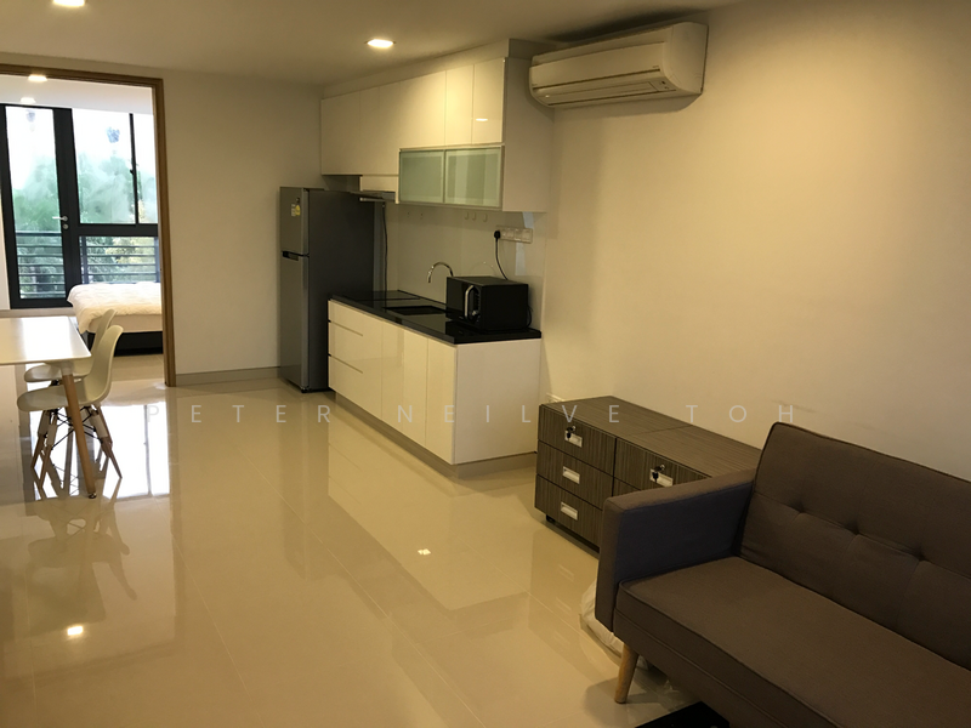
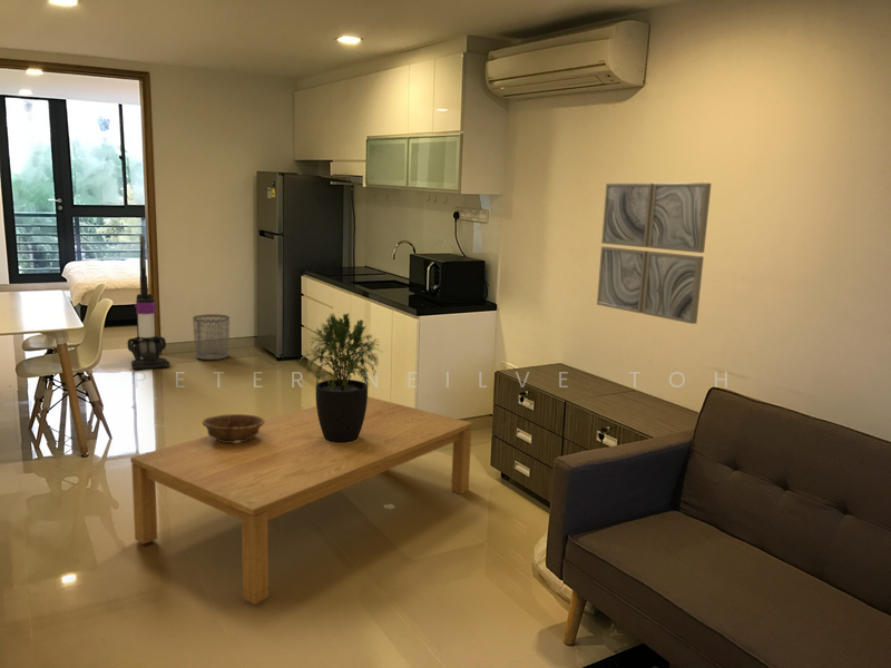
+ waste bin [192,313,231,361]
+ coffee table [129,395,473,606]
+ vacuum cleaner [127,234,170,370]
+ wall art [596,181,712,325]
+ decorative bowl [202,413,265,442]
+ potted plant [298,312,384,443]
